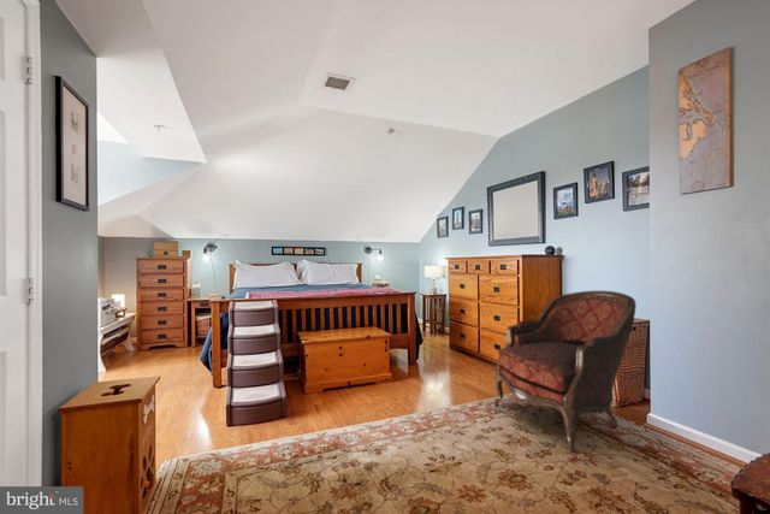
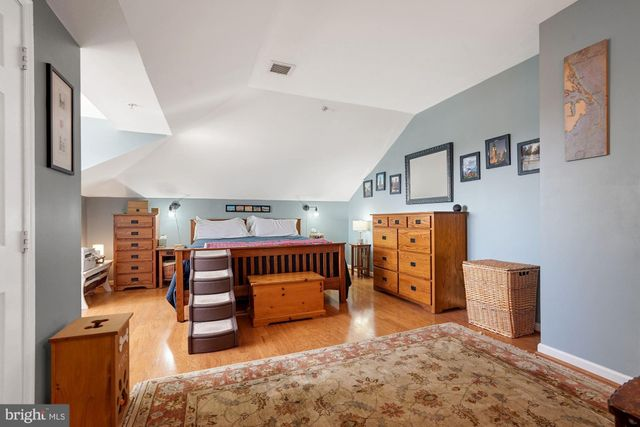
- armchair [492,289,638,454]
